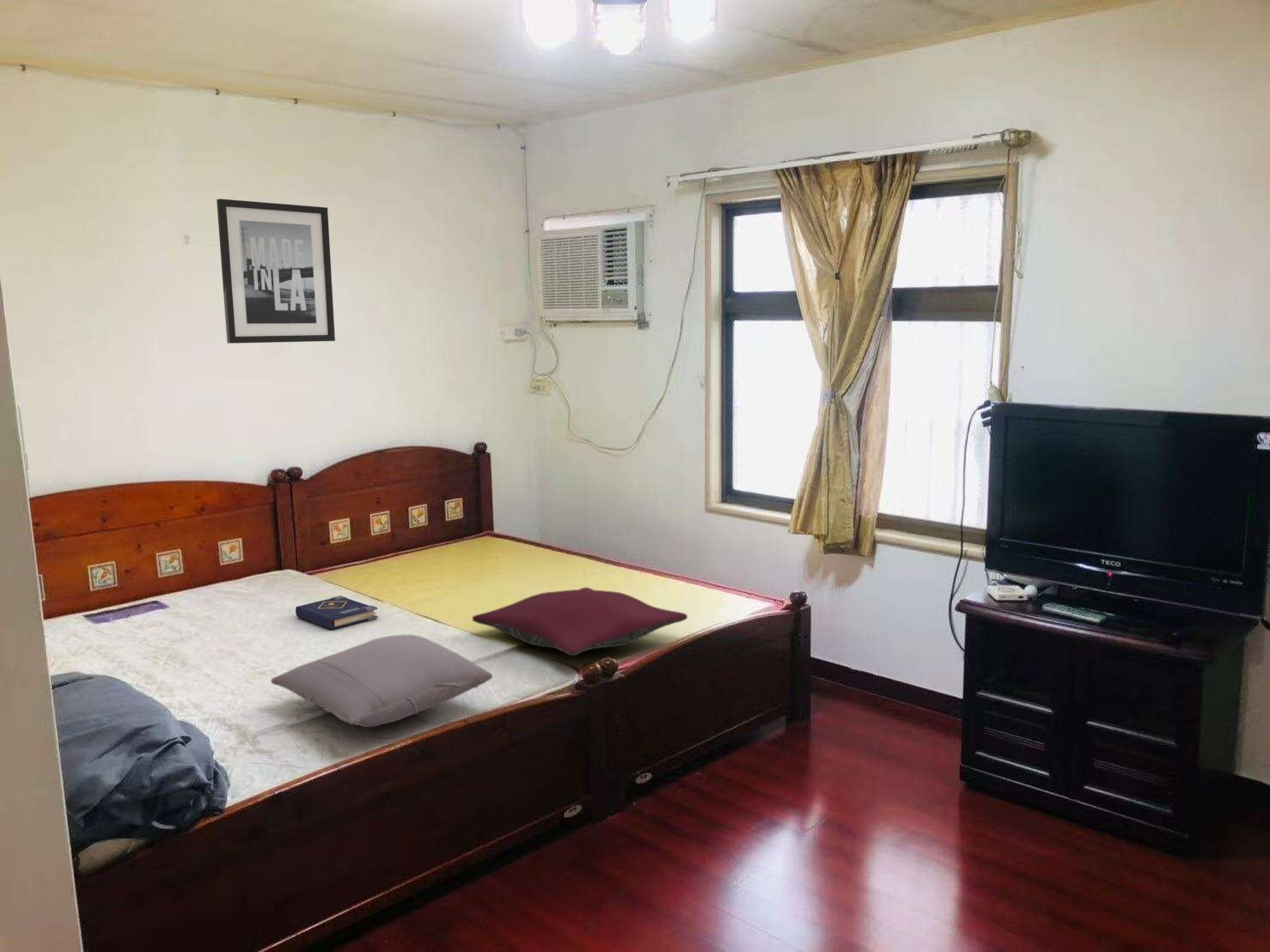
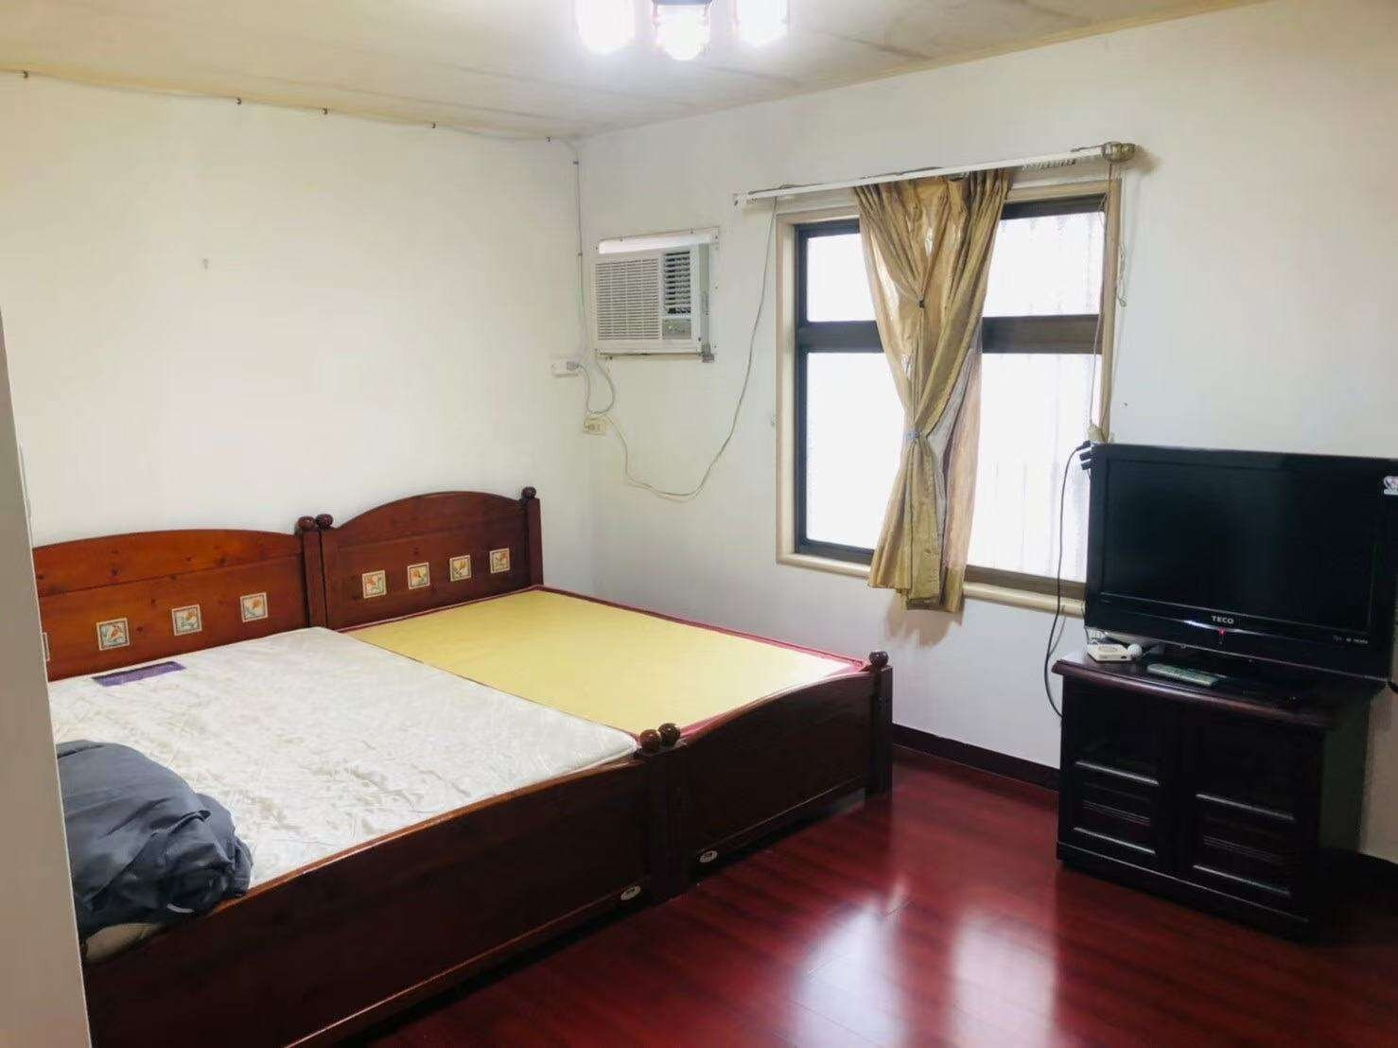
- pillow [270,634,493,728]
- pillow [472,587,688,656]
- wall art [216,198,336,345]
- book [295,595,379,631]
